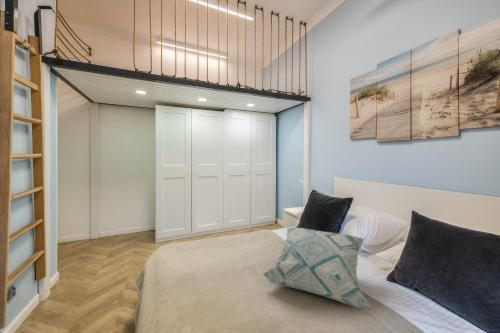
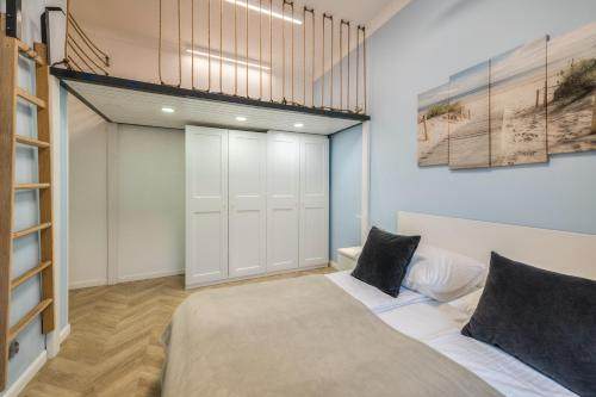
- decorative pillow [262,226,373,309]
